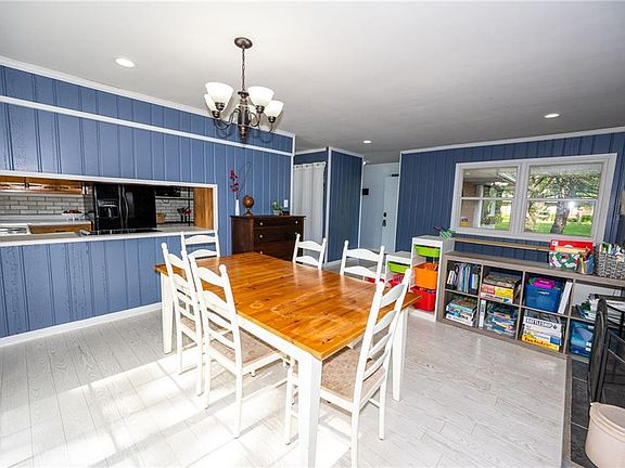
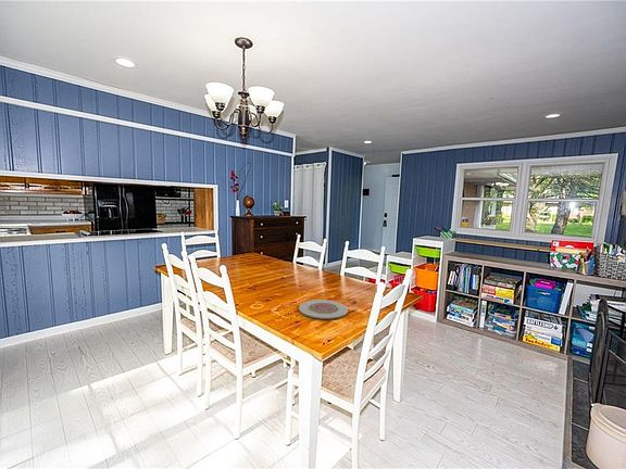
+ plate [298,299,349,320]
